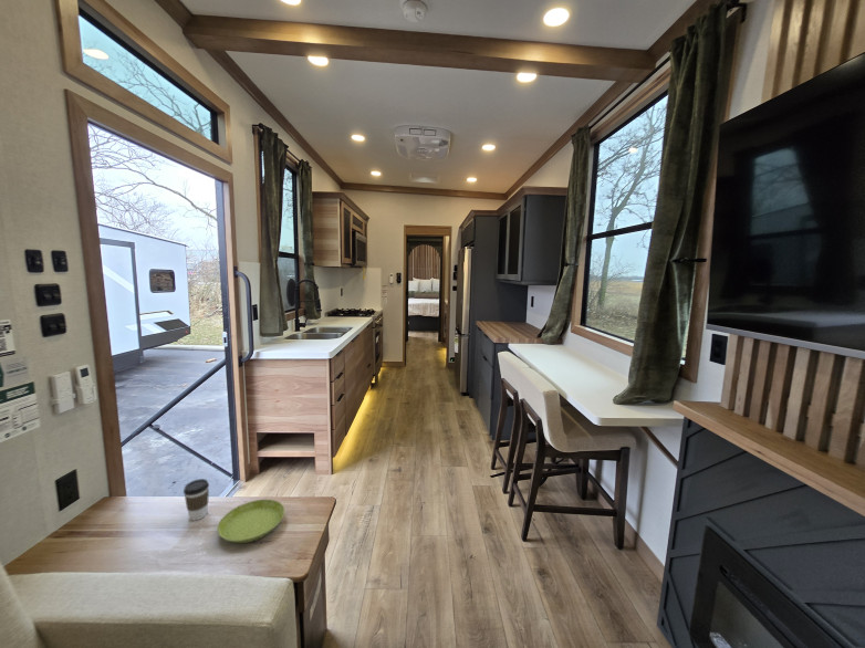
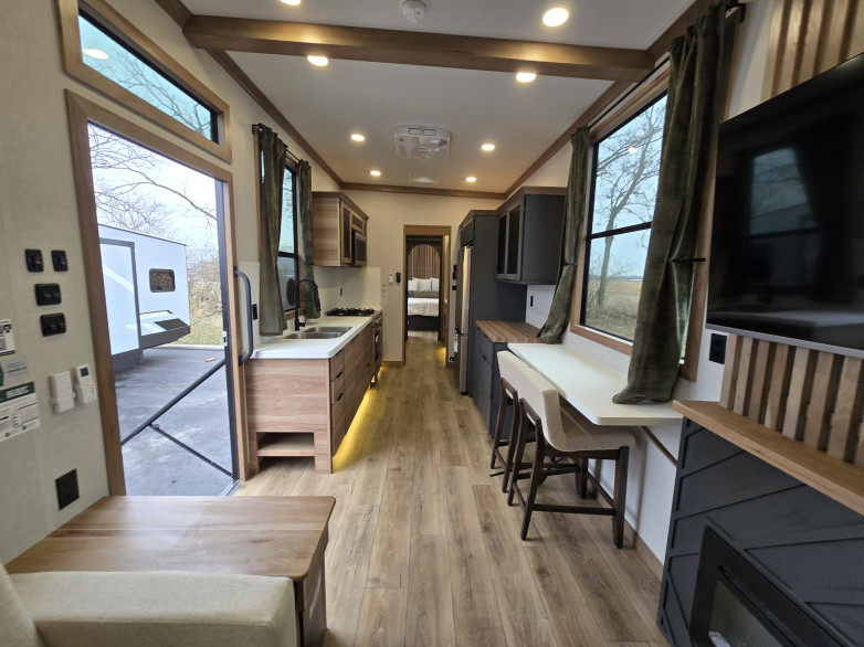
- coffee cup [183,478,210,522]
- saucer [216,499,285,544]
